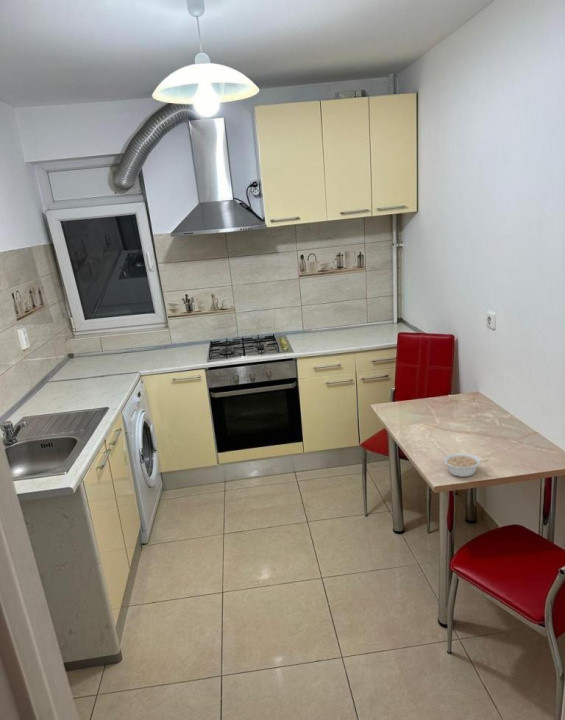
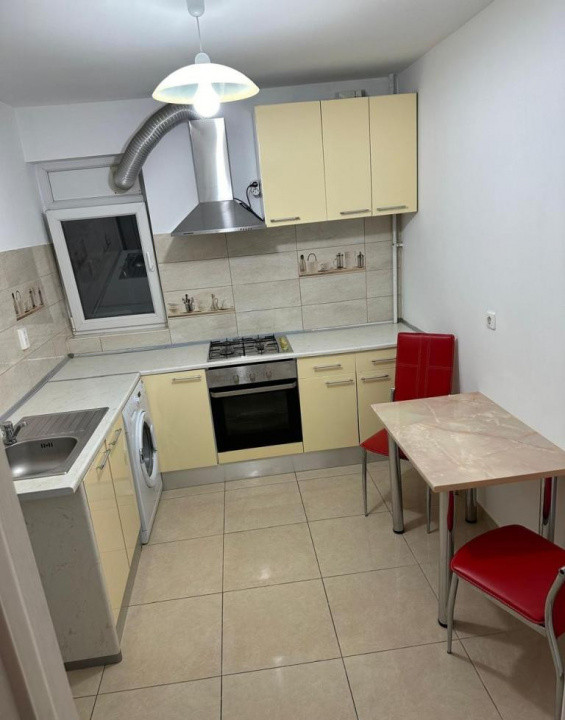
- legume [443,452,490,478]
